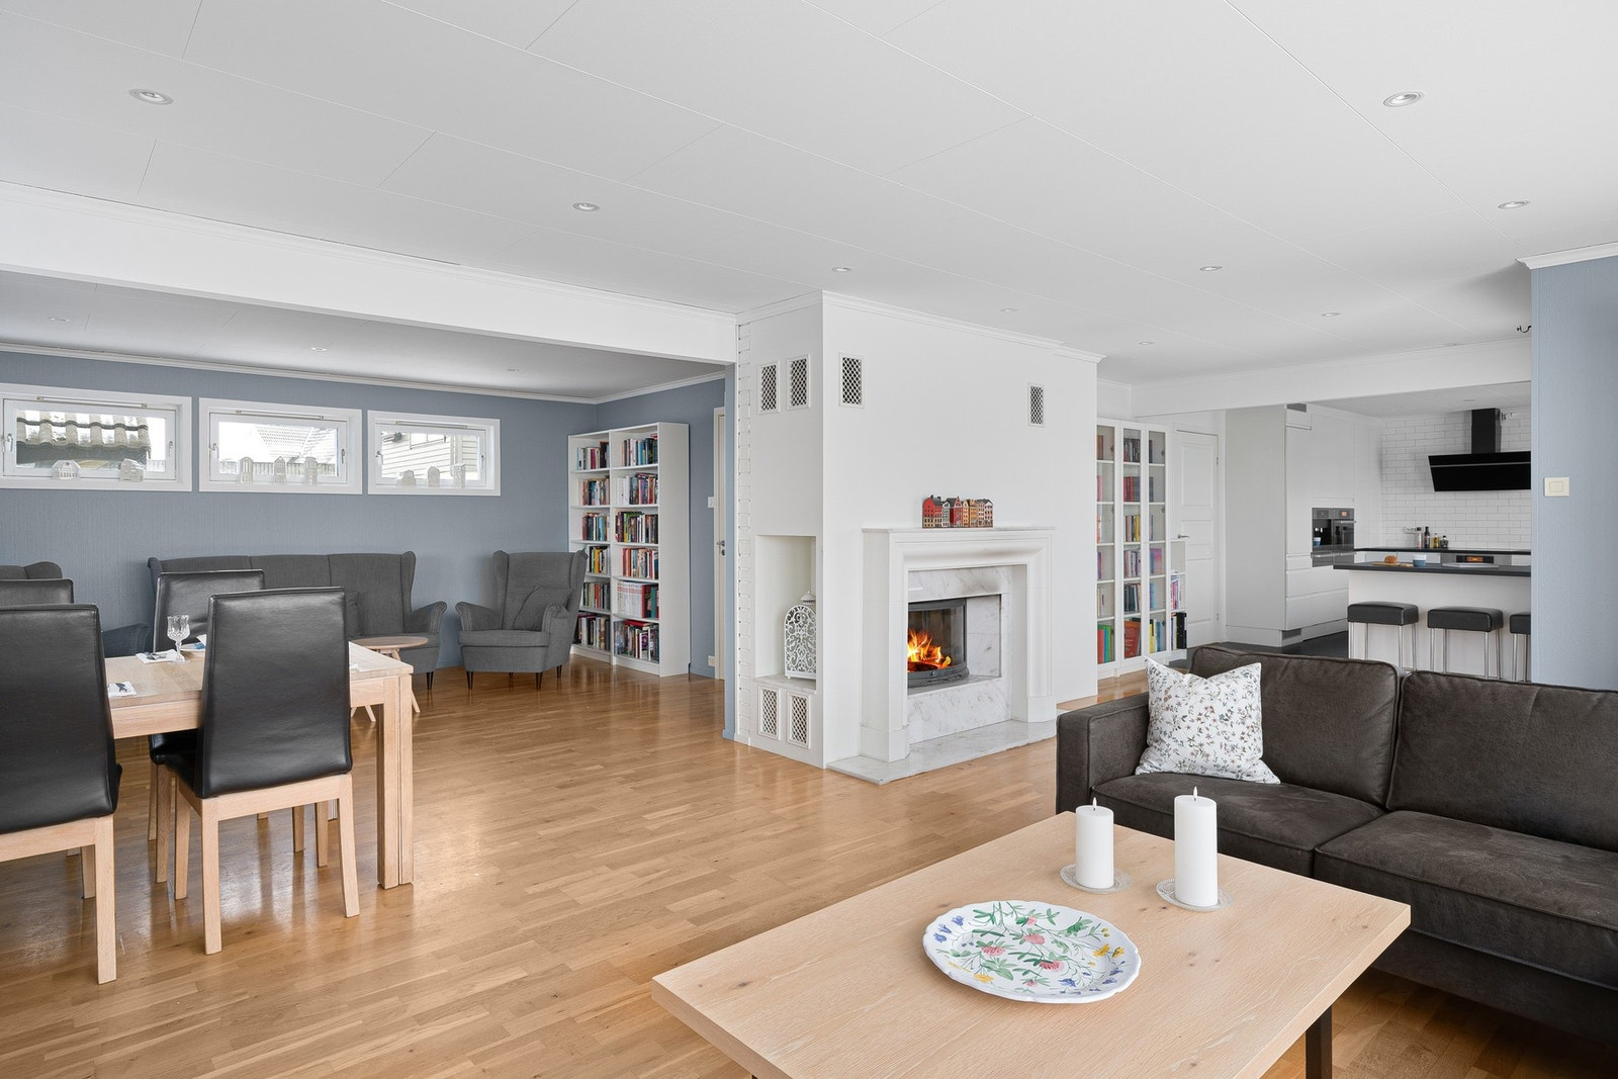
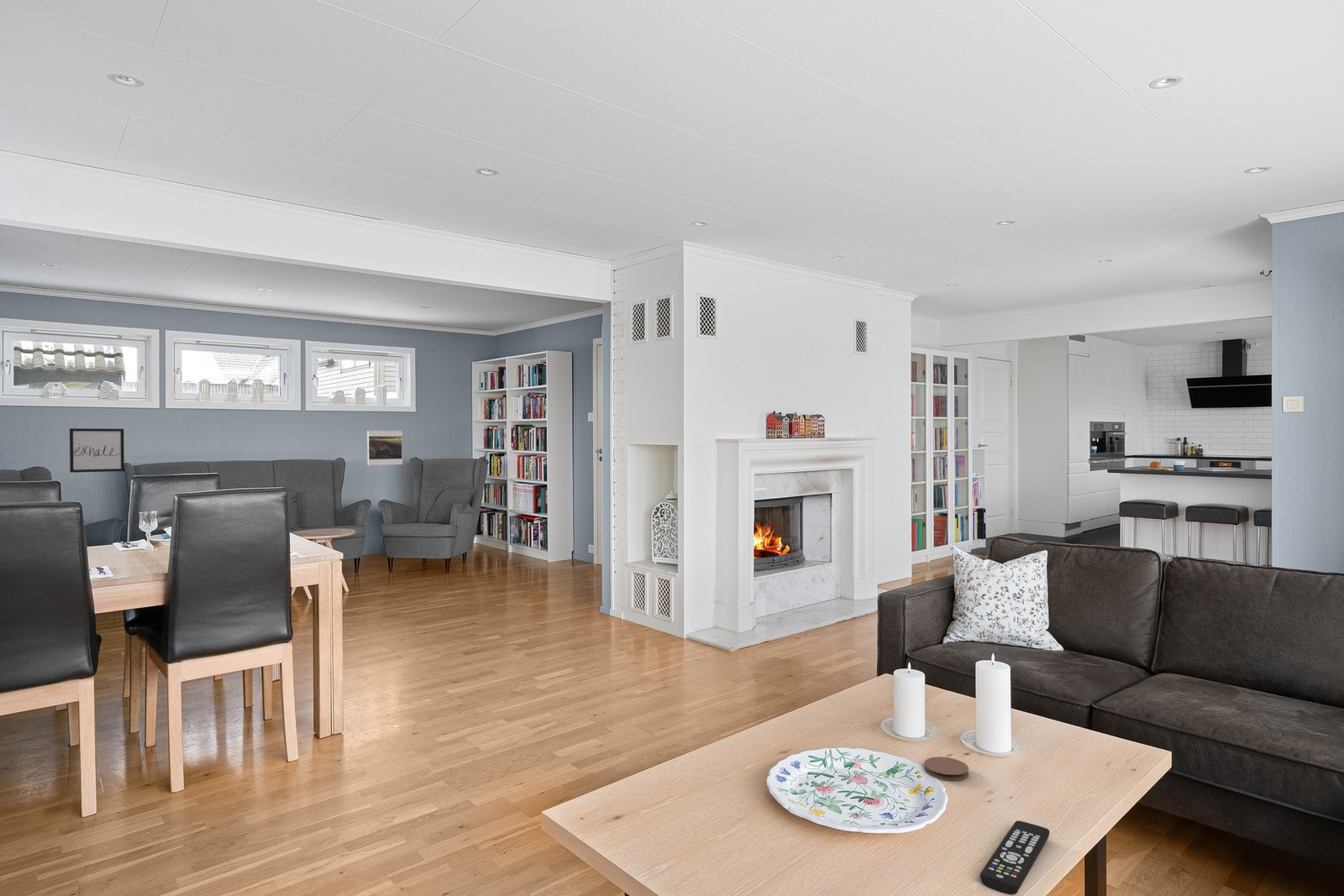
+ coaster [923,756,969,781]
+ remote control [979,820,1050,895]
+ wall art [69,427,125,474]
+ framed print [366,430,403,466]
